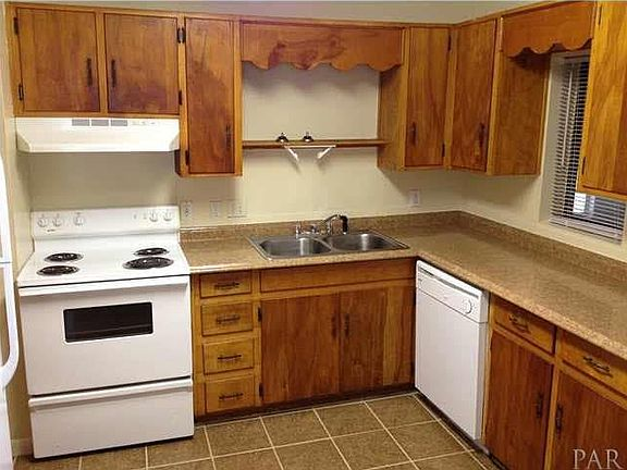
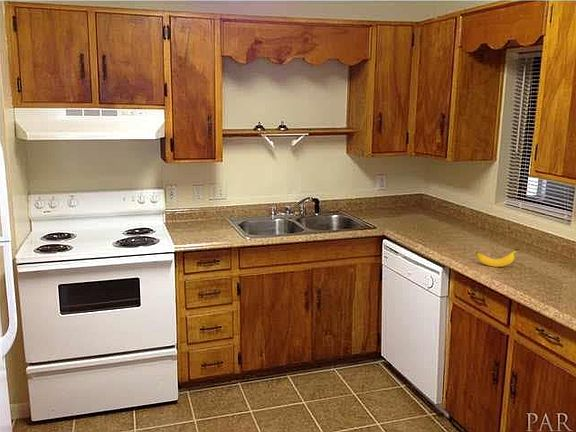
+ banana [475,248,521,268]
